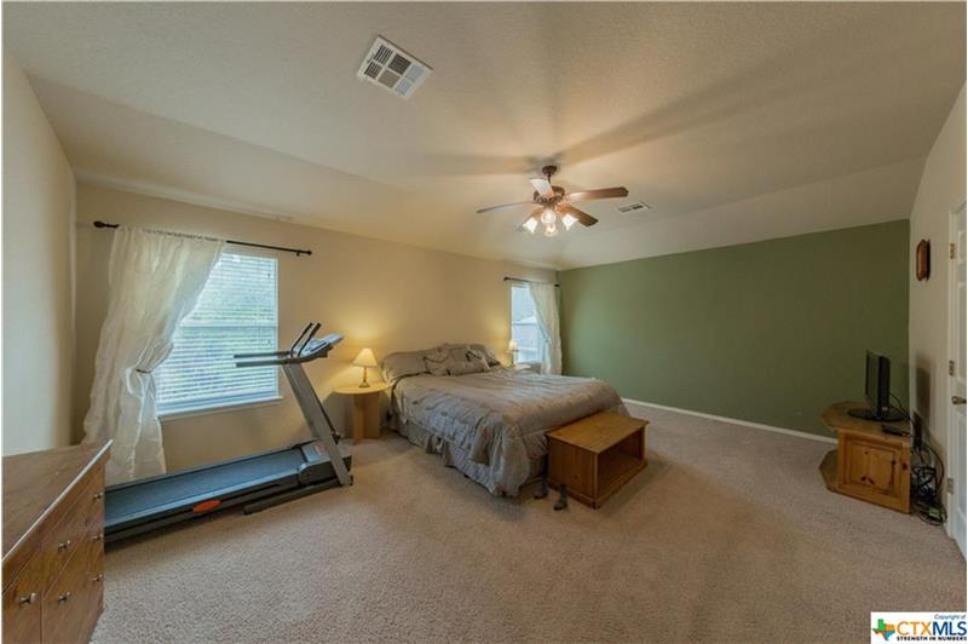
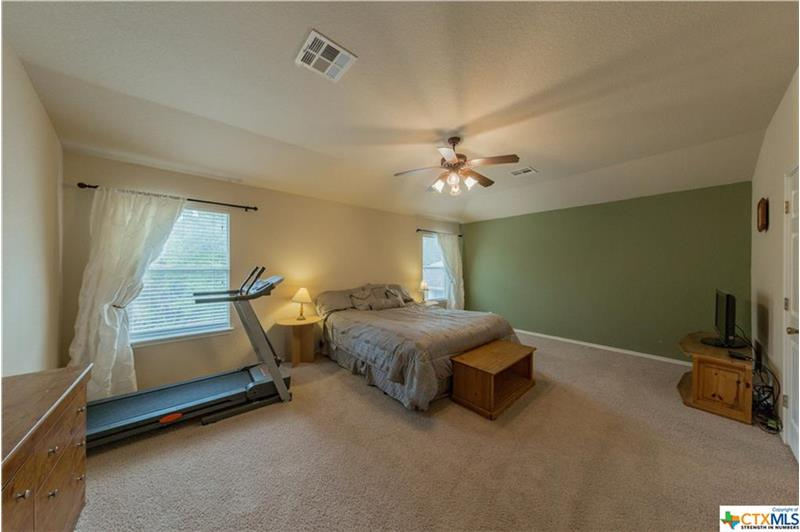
- boots [532,473,569,510]
